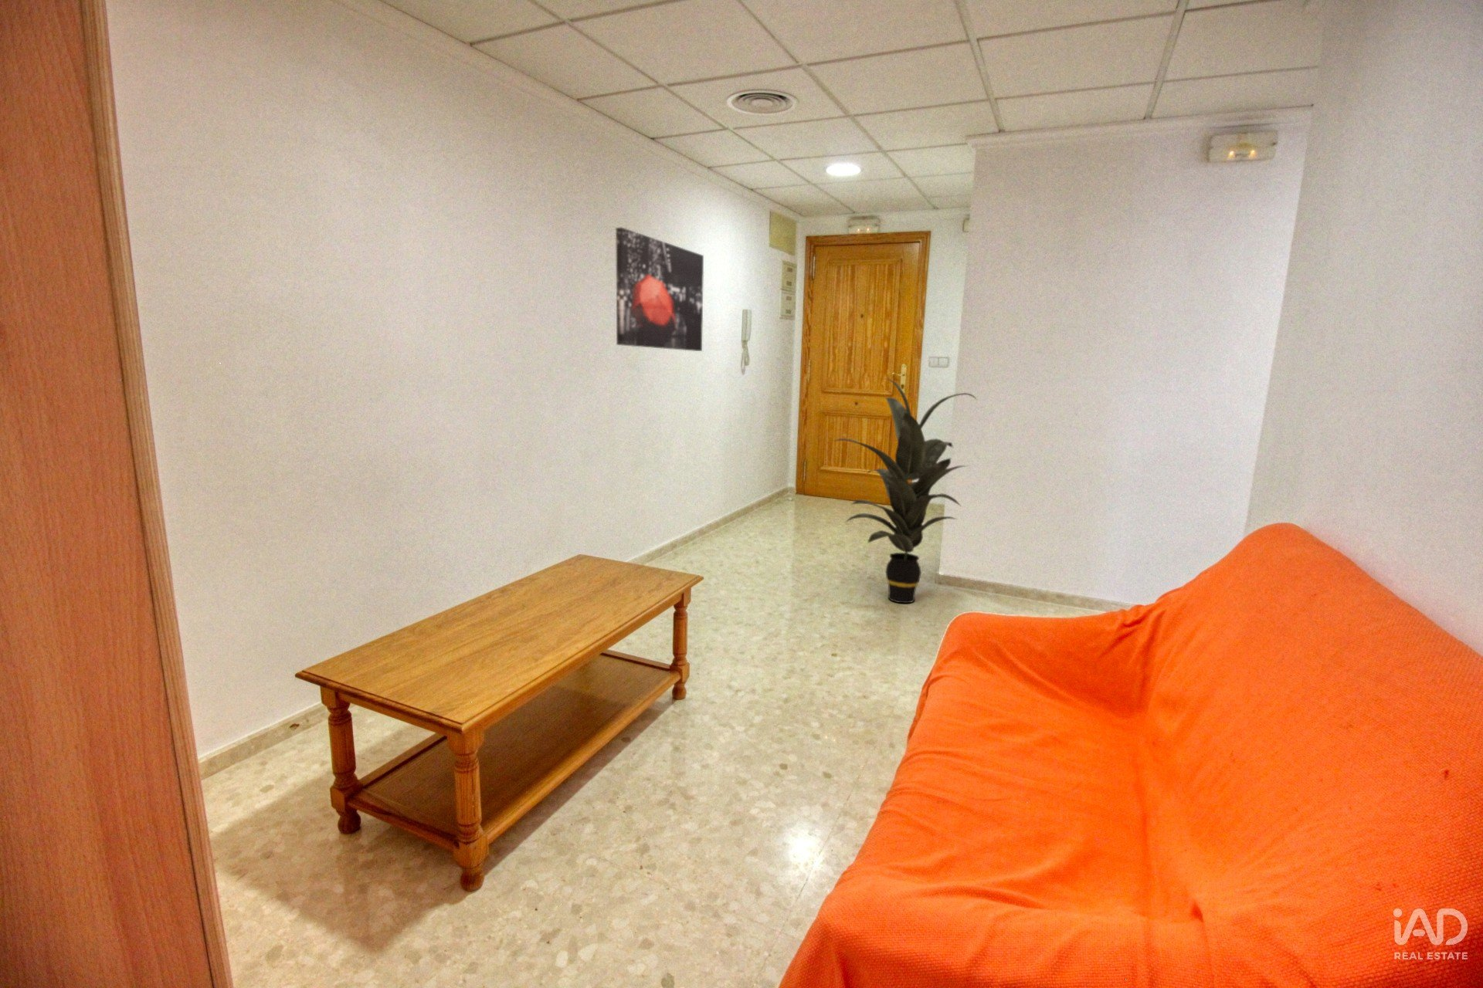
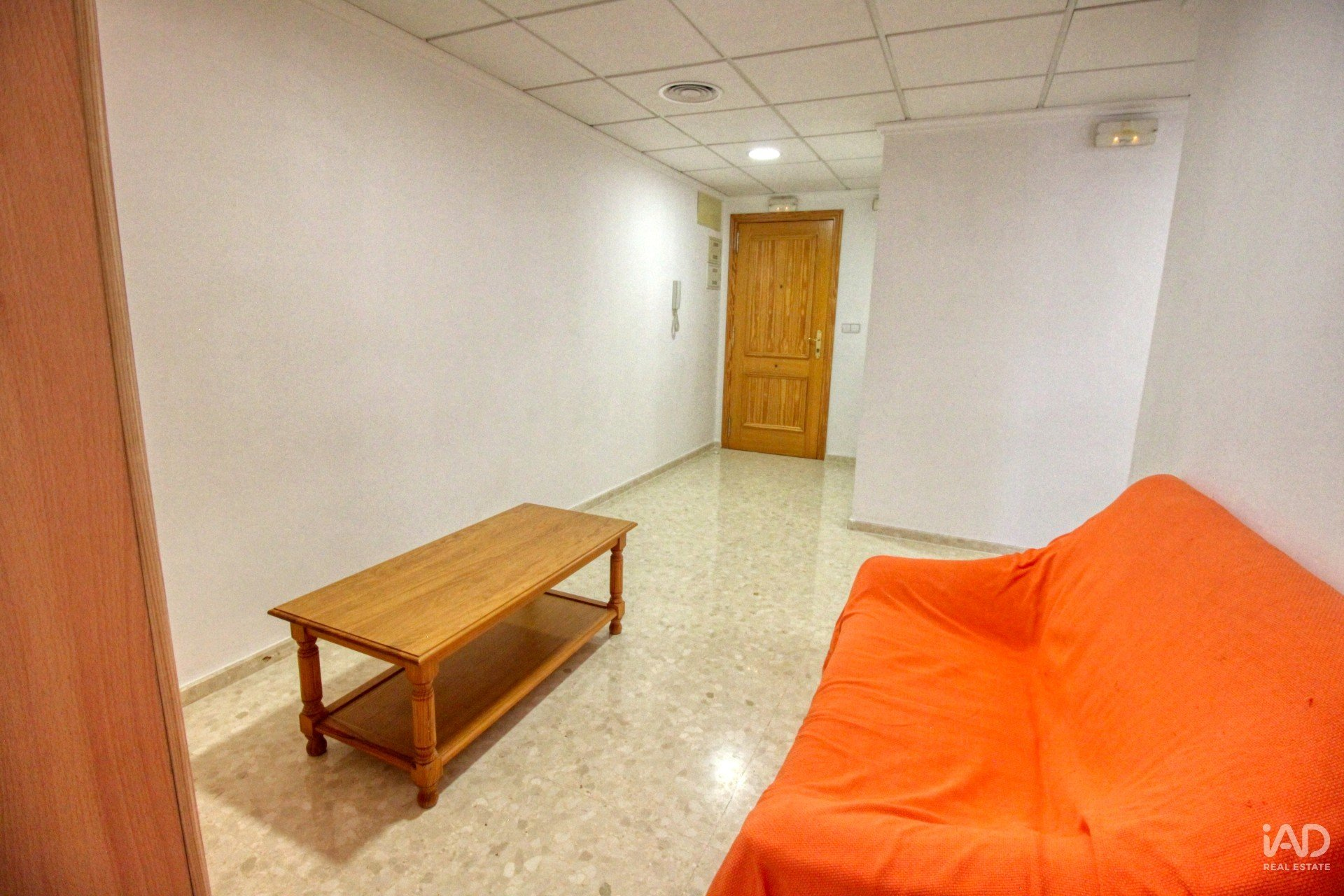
- indoor plant [830,377,979,603]
- wall art [615,226,704,352]
